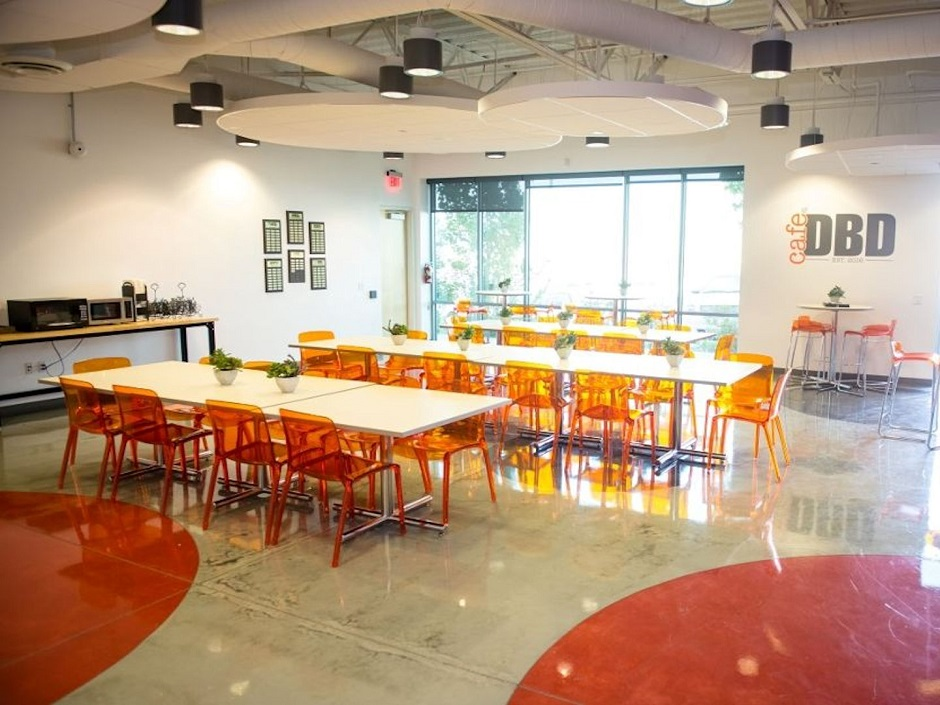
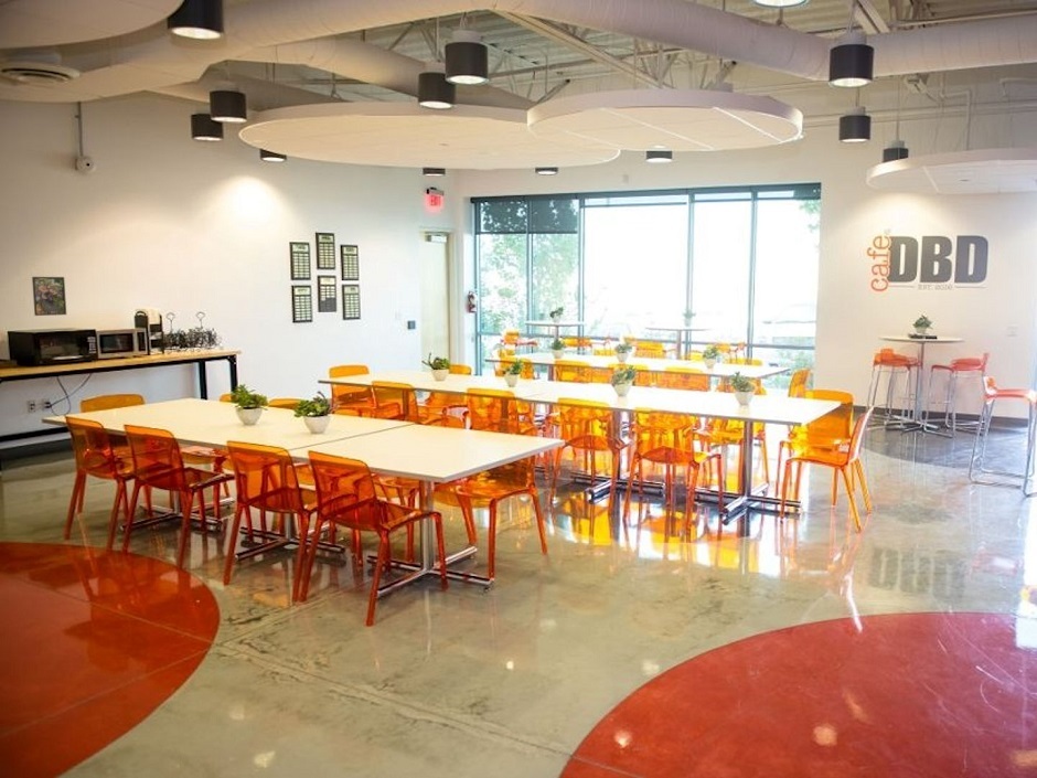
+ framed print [31,276,67,317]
